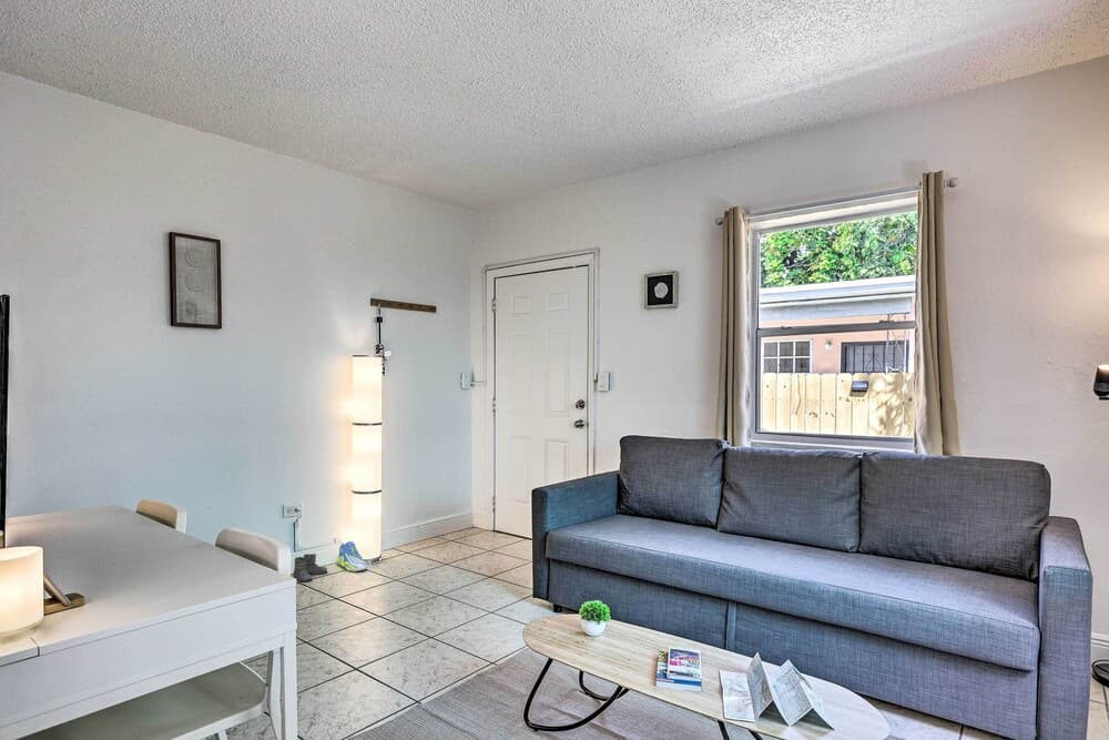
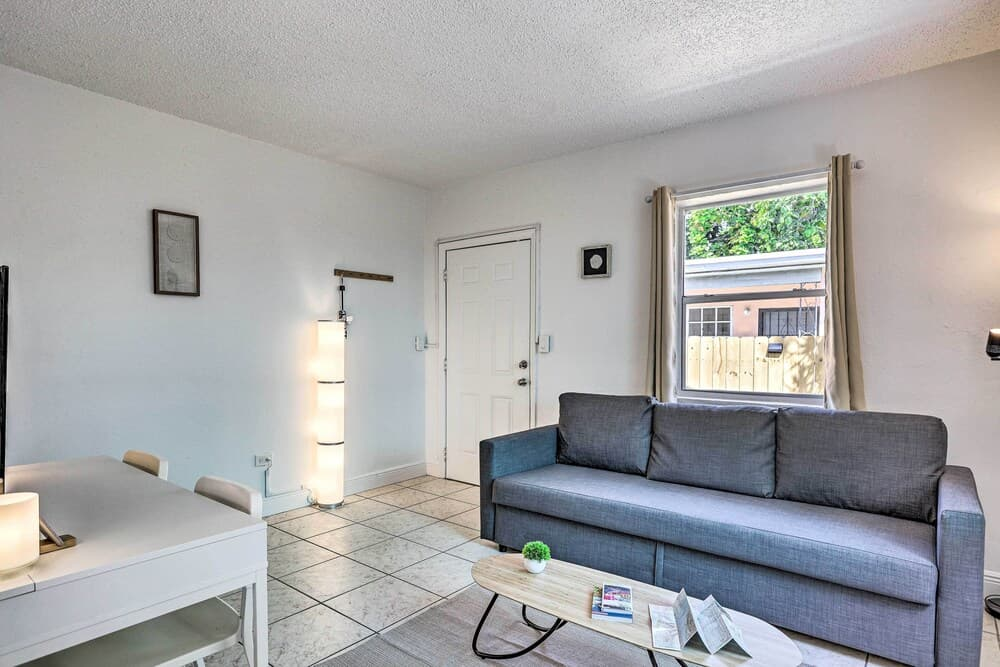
- boots [292,553,328,582]
- sneaker [336,540,369,572]
